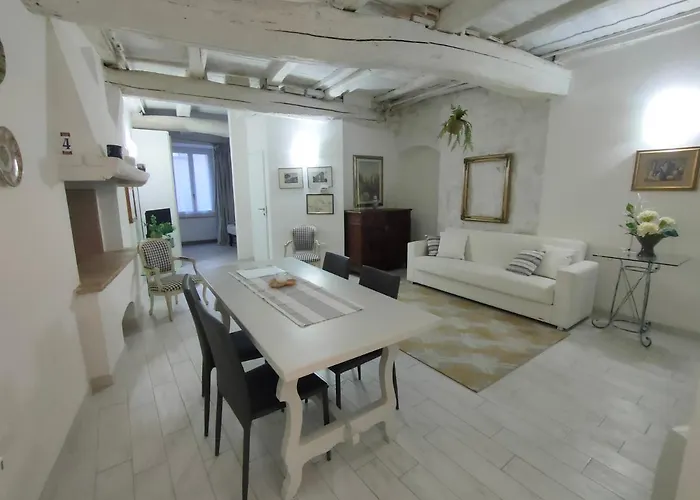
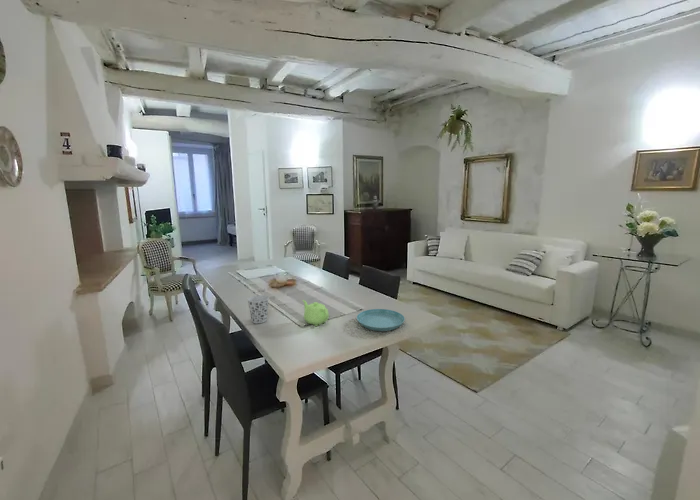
+ teapot [302,299,330,327]
+ cup [246,294,270,324]
+ saucer [356,308,406,332]
